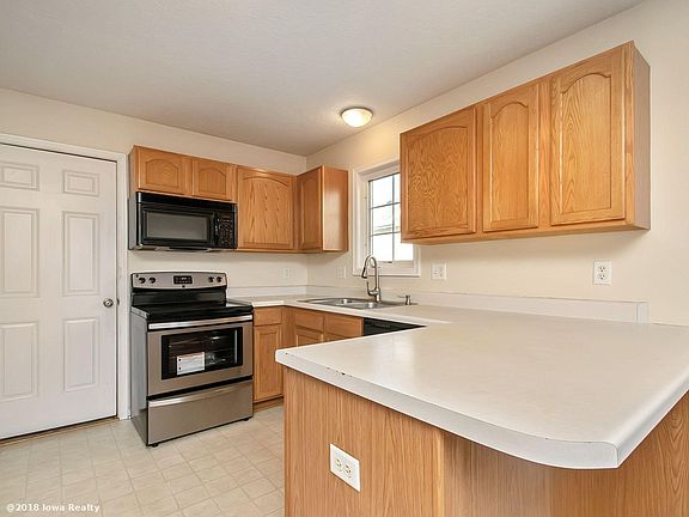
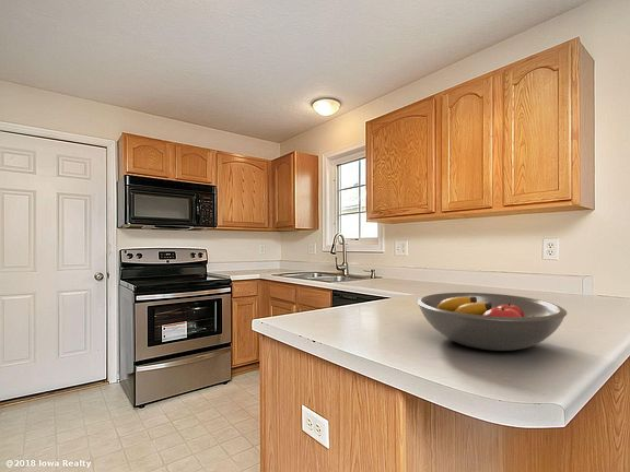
+ fruit bowl [417,292,569,352]
